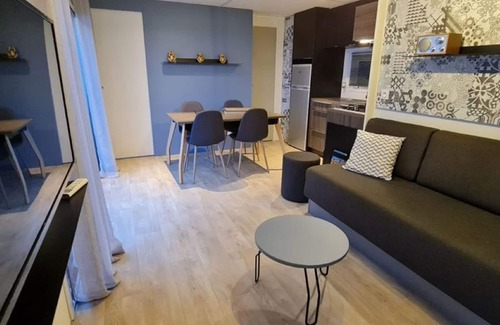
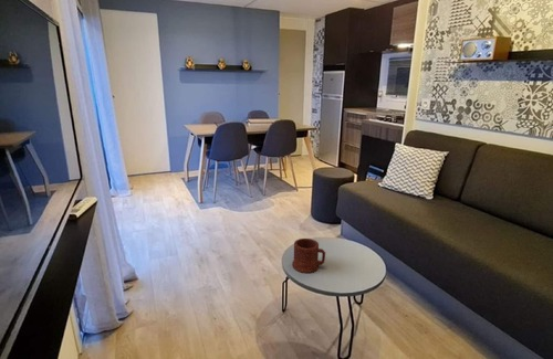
+ mug [291,237,326,274]
